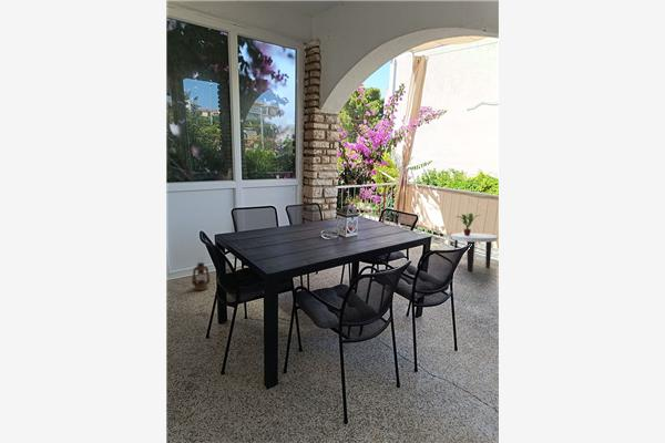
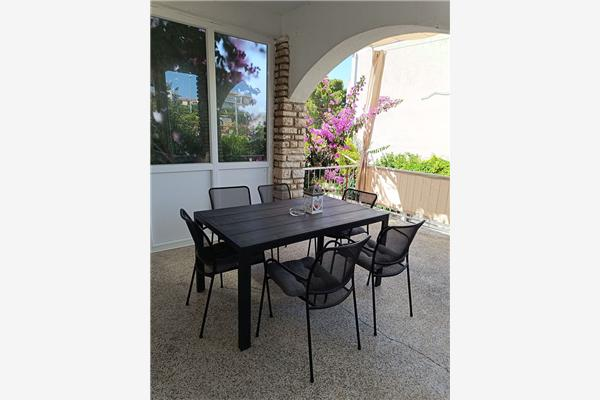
- lantern [191,257,212,291]
- potted plant [456,213,480,236]
- side table [450,231,499,274]
